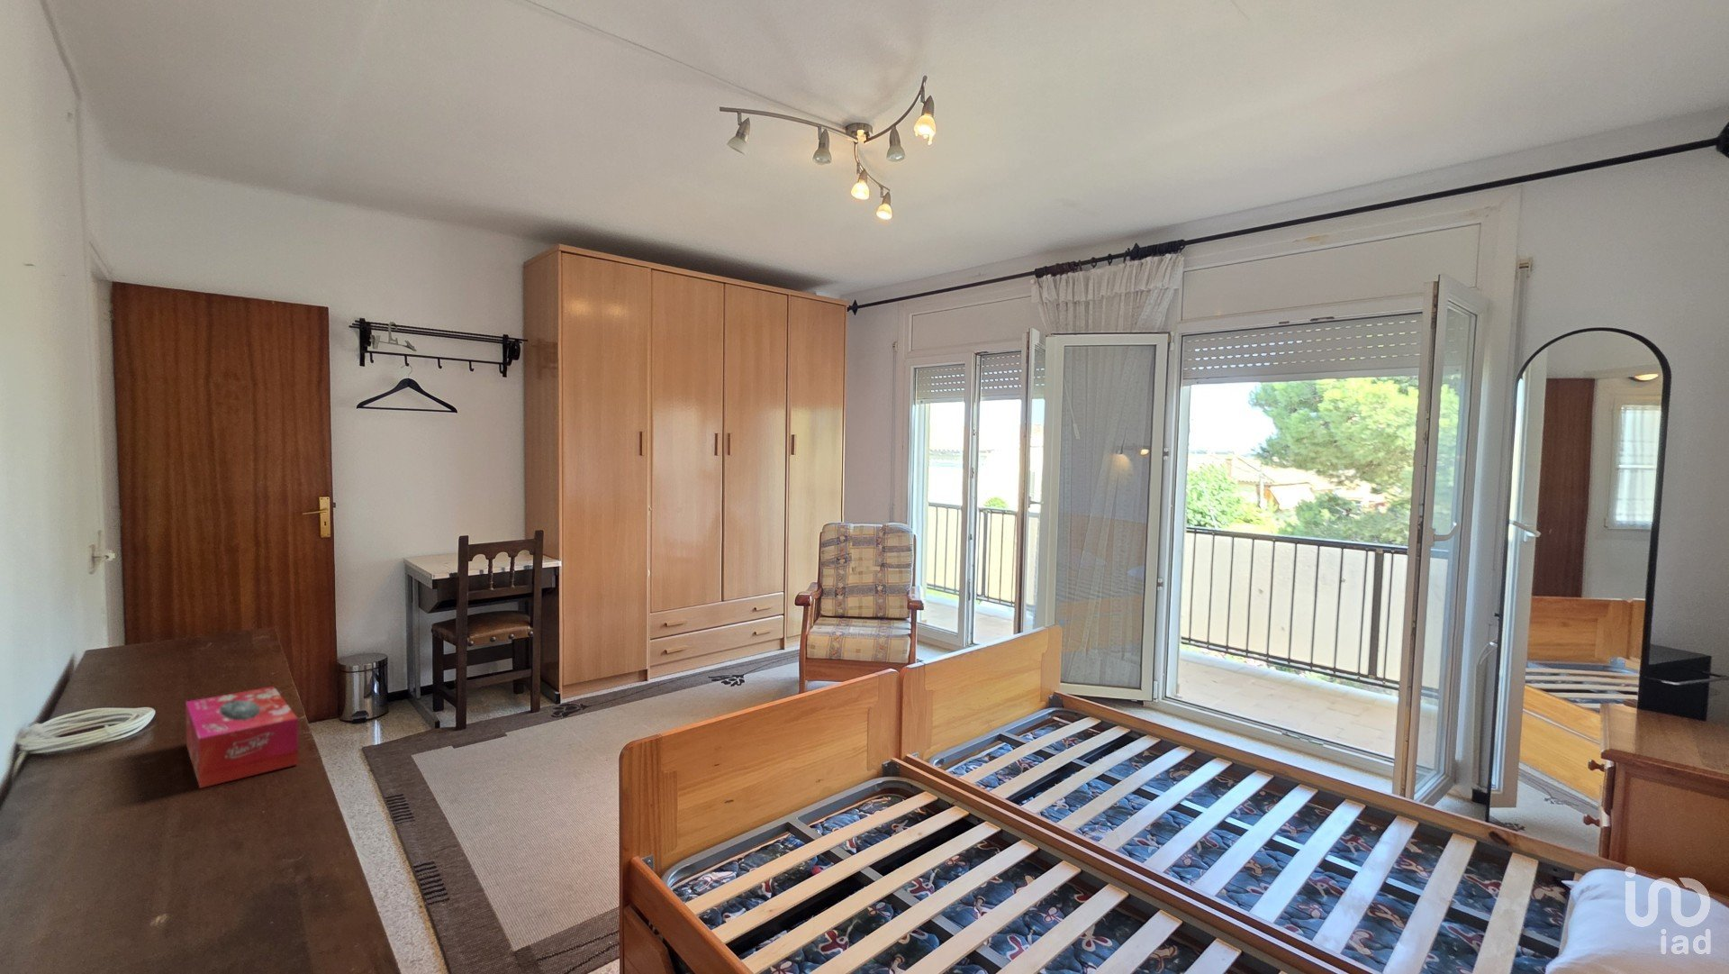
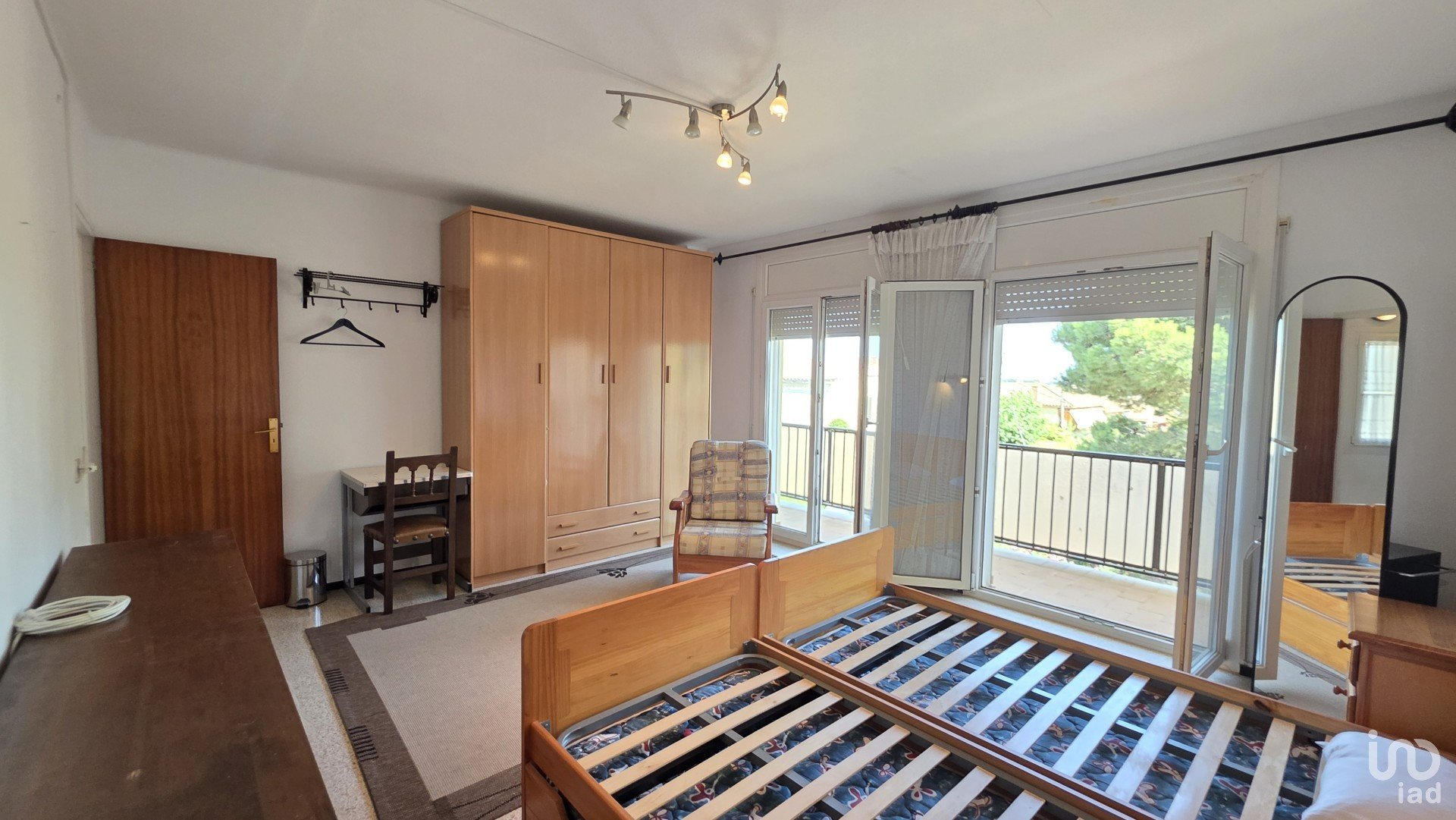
- tissue box [184,685,299,789]
